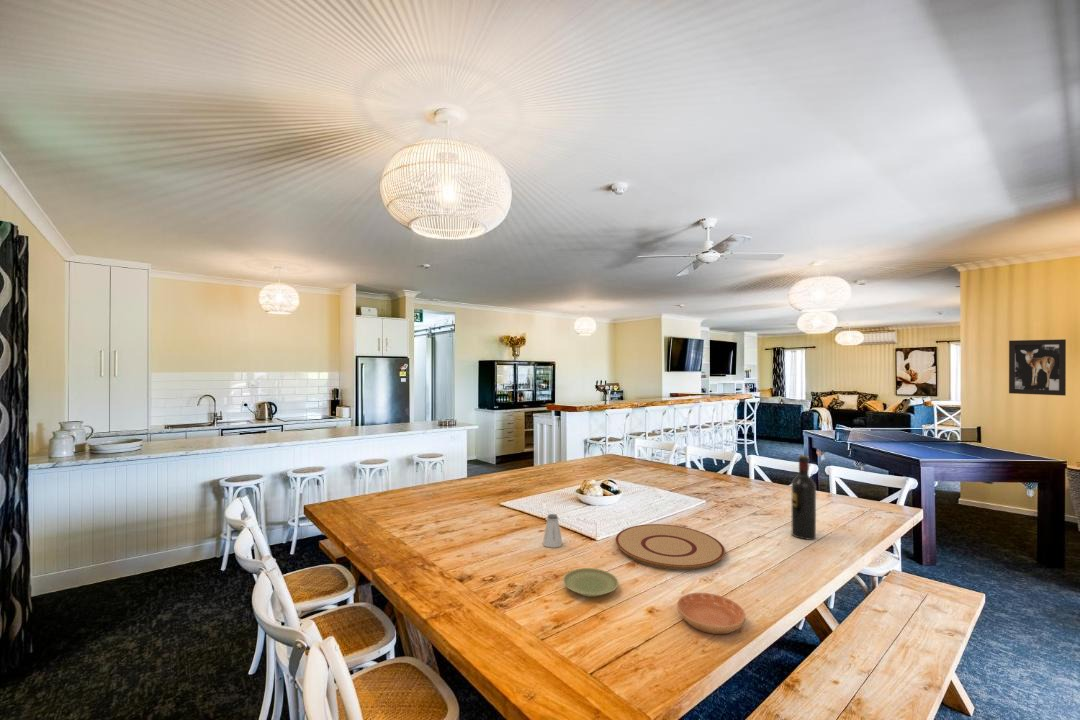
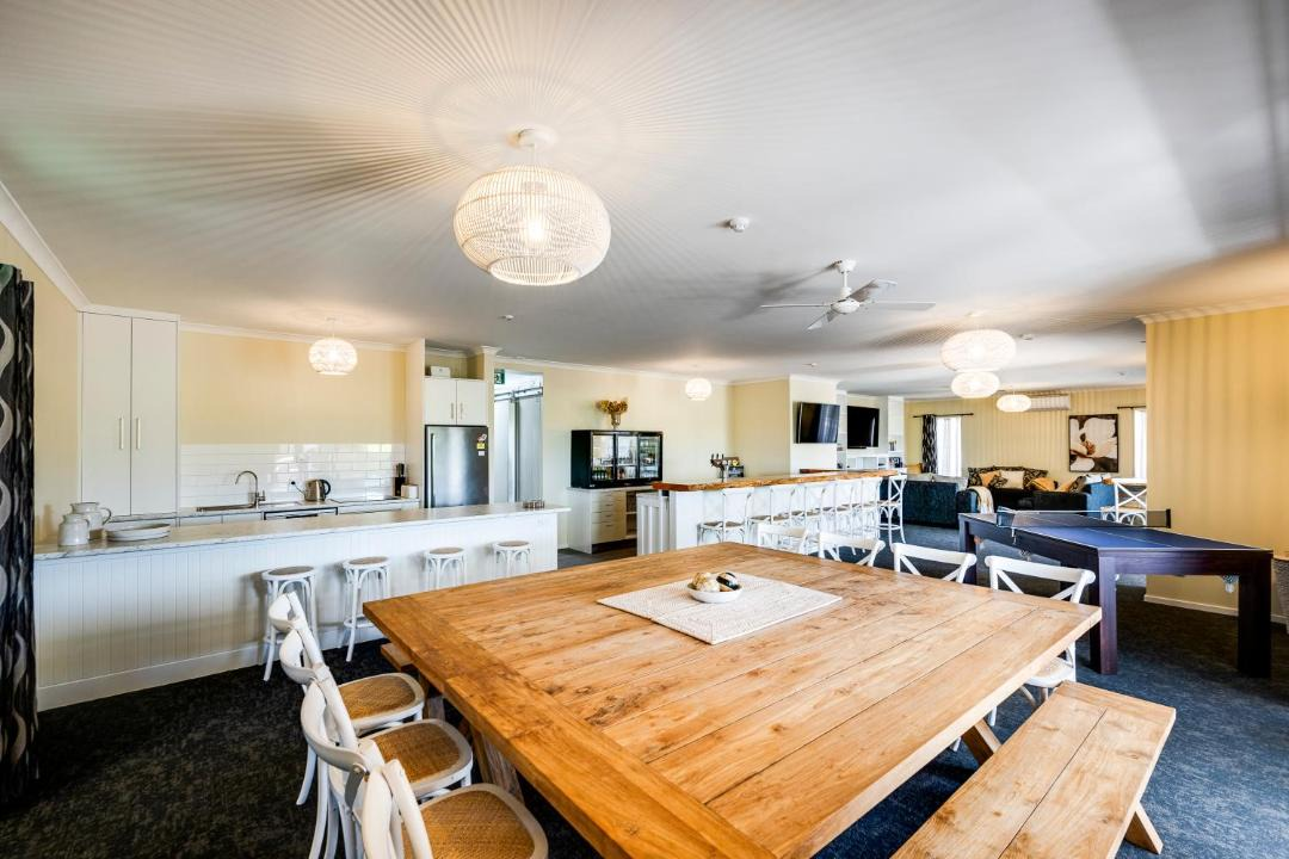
- saucer [676,592,747,635]
- saltshaker [542,513,563,548]
- wine bottle [790,454,817,541]
- wall art [1008,338,1067,397]
- plate [614,523,726,571]
- plate [562,567,619,598]
